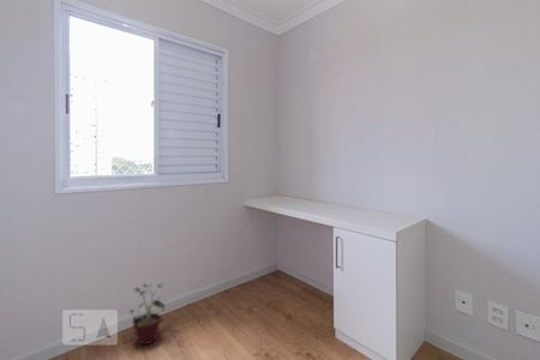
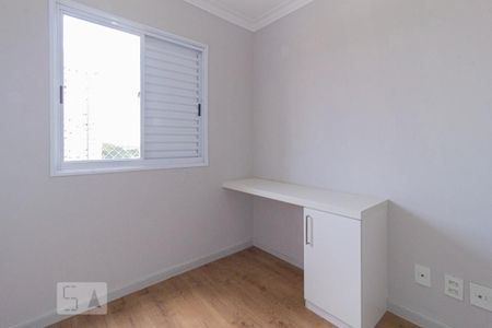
- potted plant [128,282,168,346]
